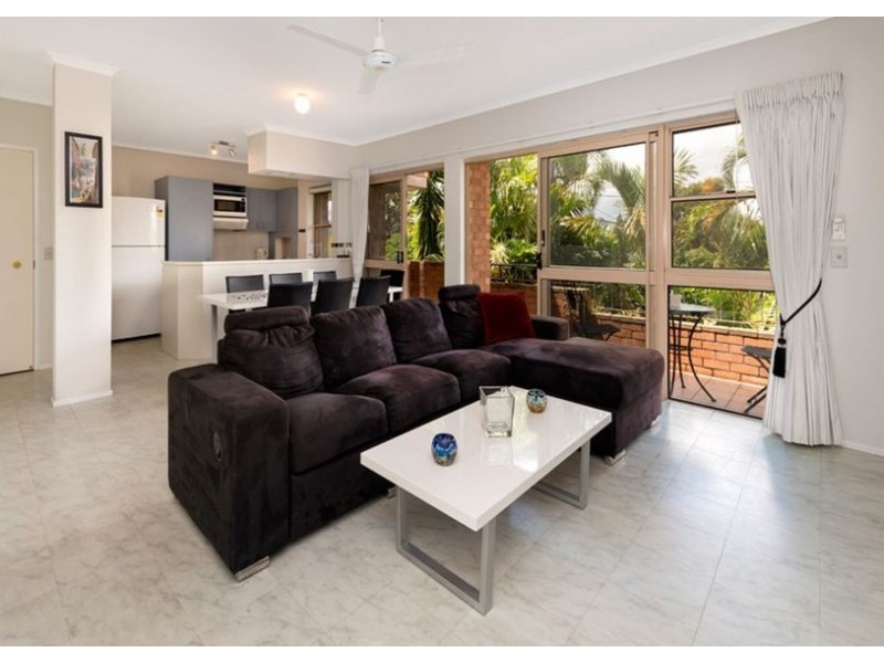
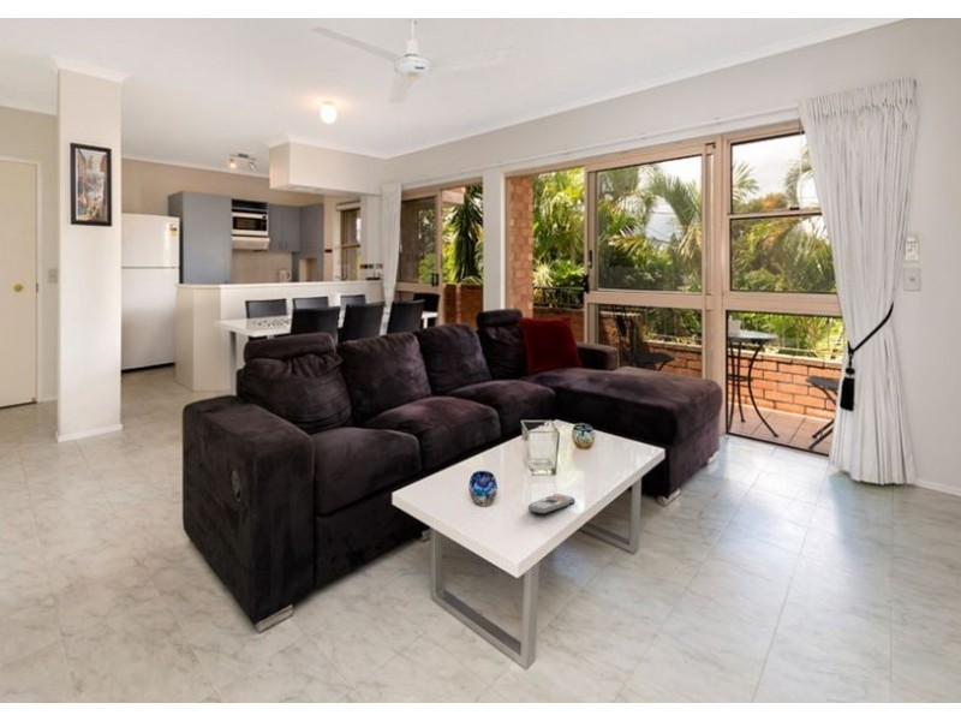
+ remote control [527,493,577,516]
